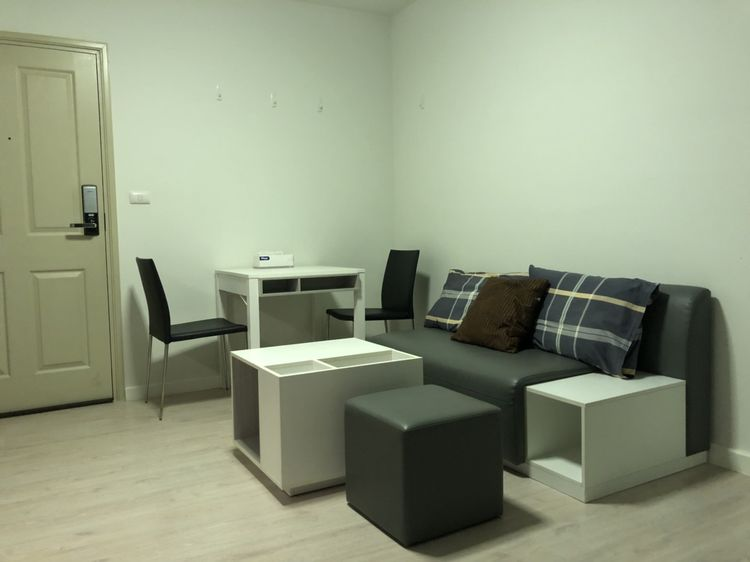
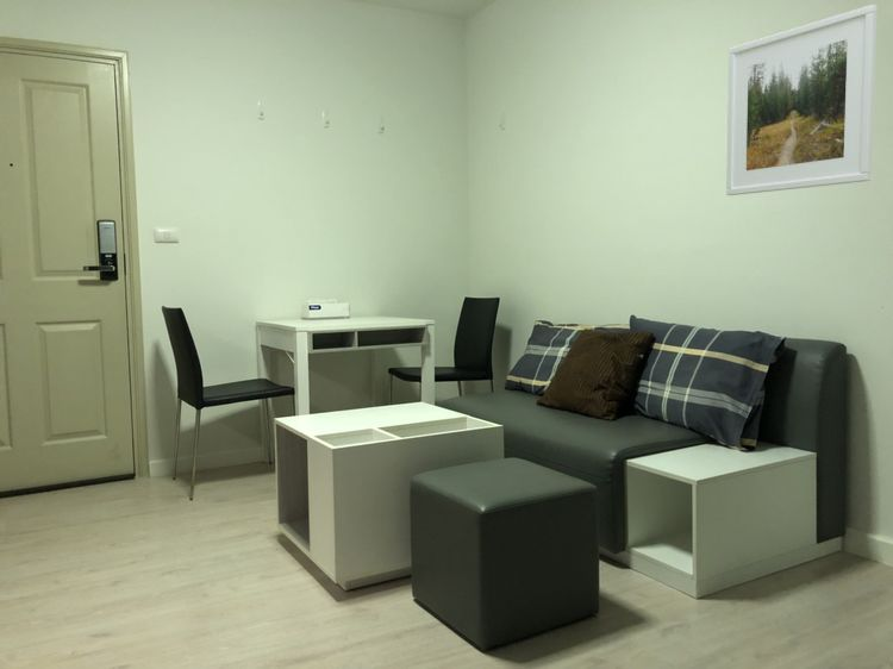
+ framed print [725,4,878,196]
